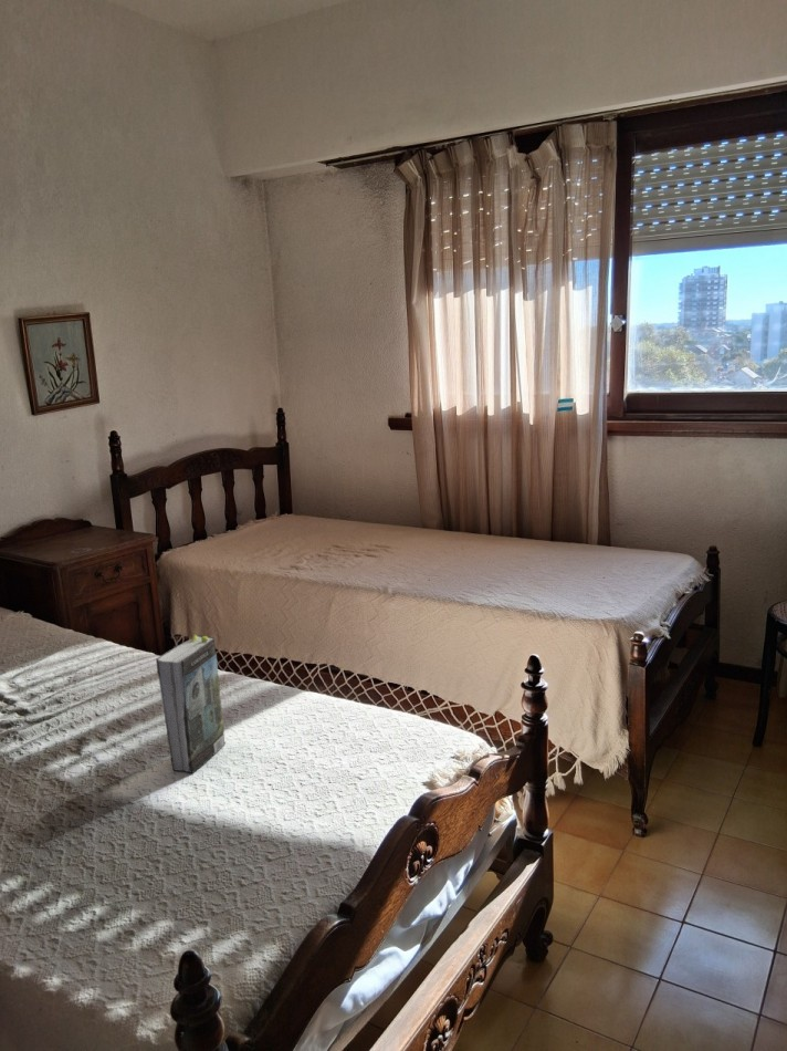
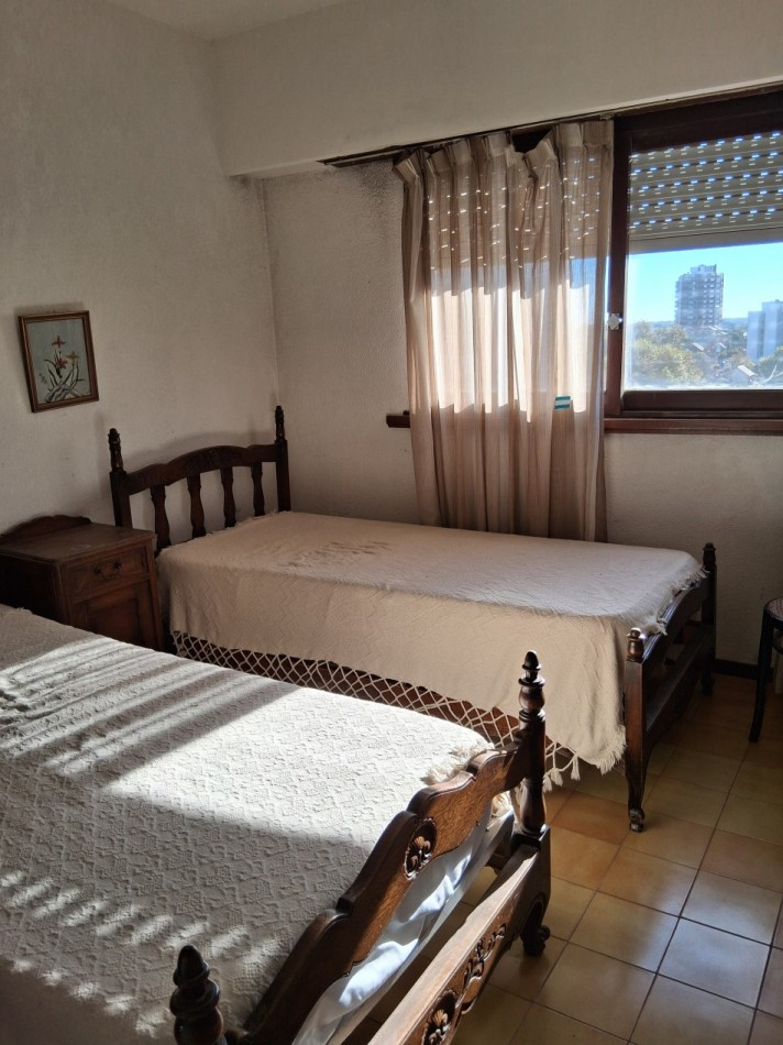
- book [155,634,227,774]
